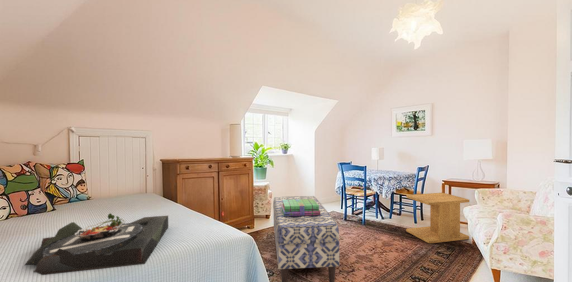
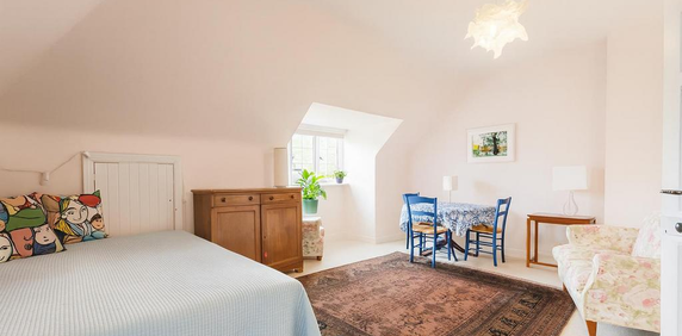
- bench [272,195,341,282]
- side table [405,192,470,244]
- stack of books [281,199,320,216]
- serving tray [24,213,169,276]
